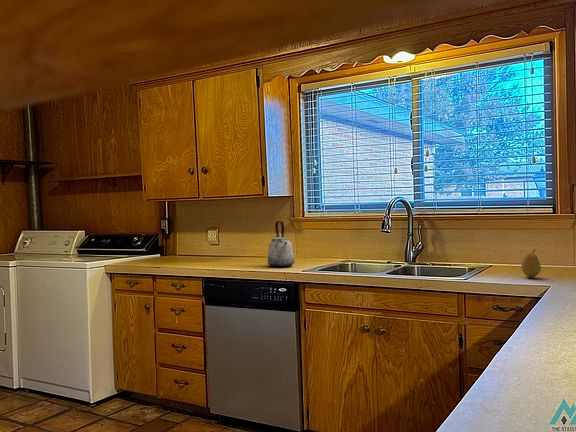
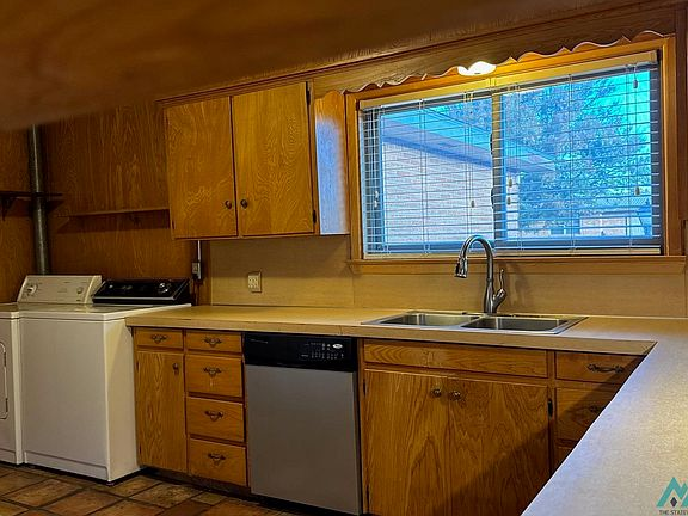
- fruit [520,248,542,279]
- kettle [267,220,295,268]
